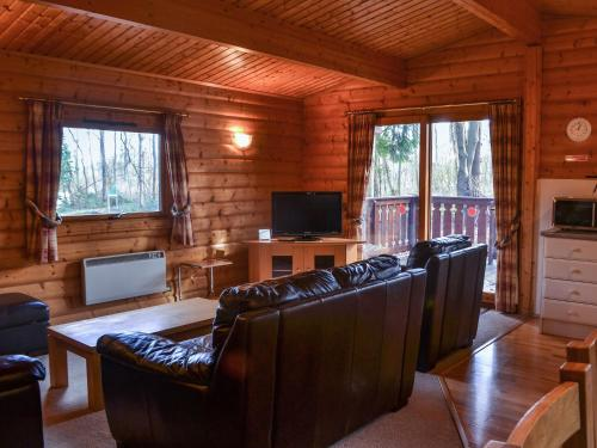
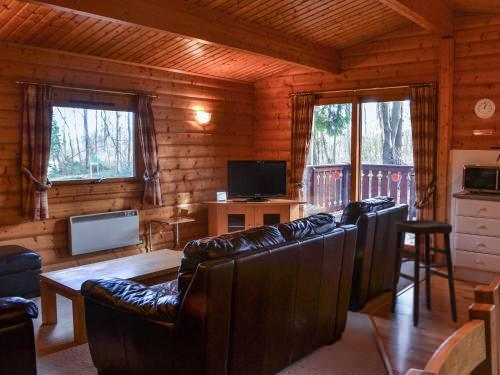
+ stool [389,219,458,328]
